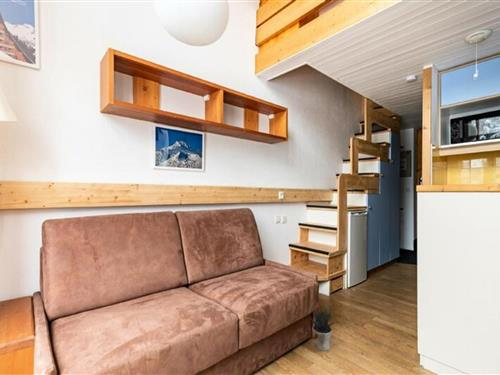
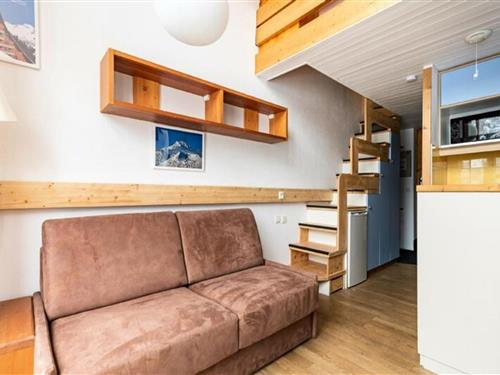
- potted plant [309,304,339,352]
